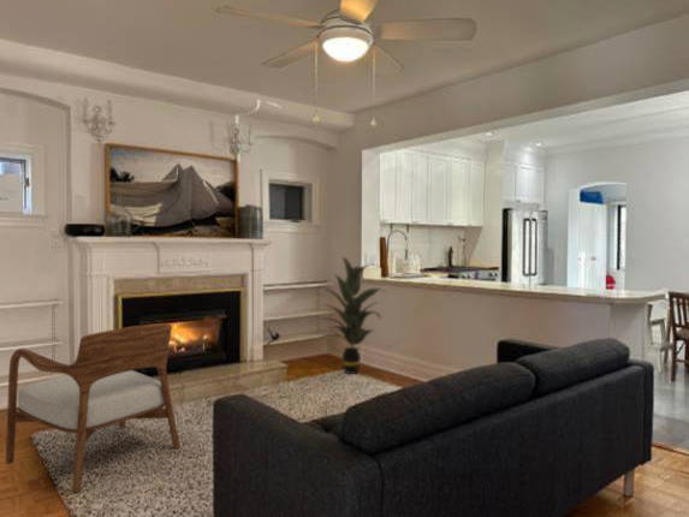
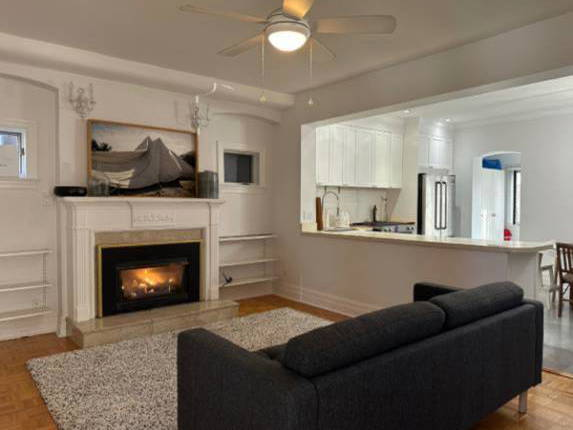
- indoor plant [311,256,388,375]
- armchair [5,322,182,494]
